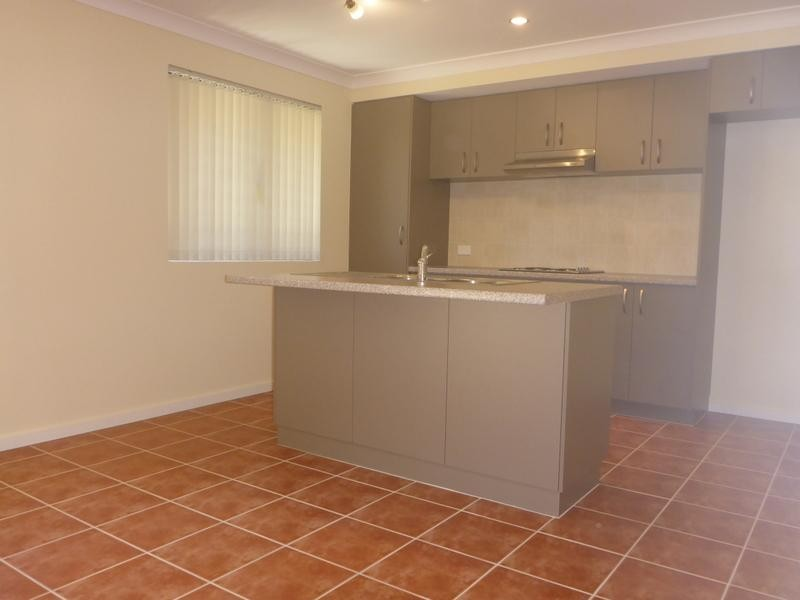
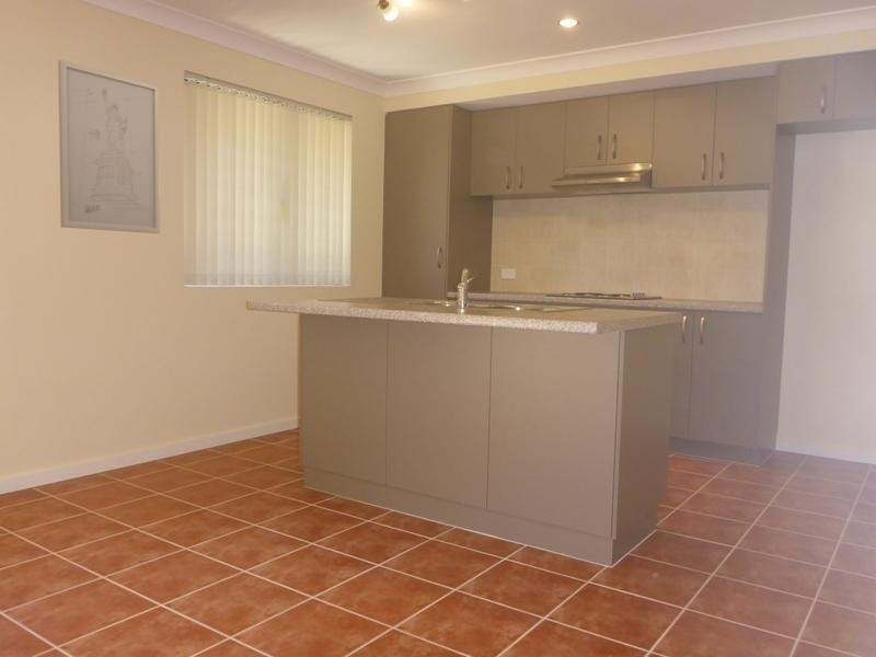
+ wall art [57,59,161,234]
